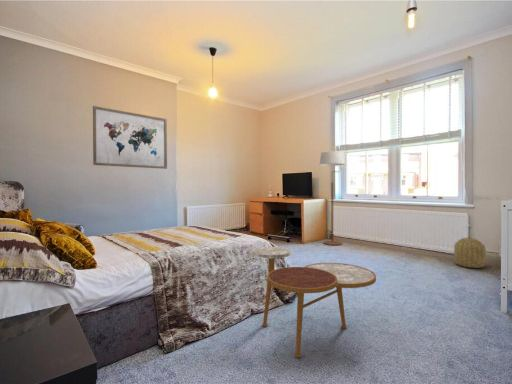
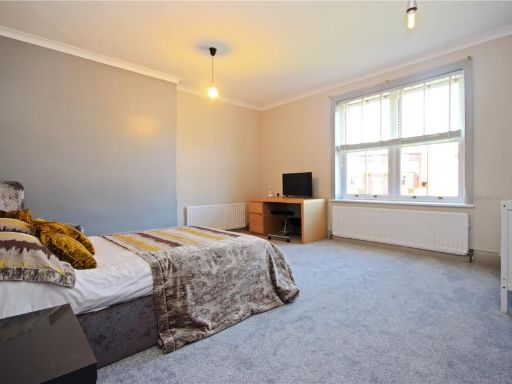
- basket [453,236,487,269]
- floor lamp [319,147,346,246]
- wall art [92,105,168,170]
- side table [252,246,377,358]
